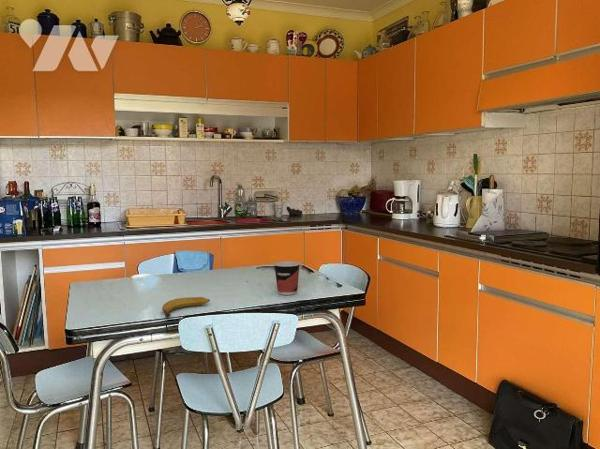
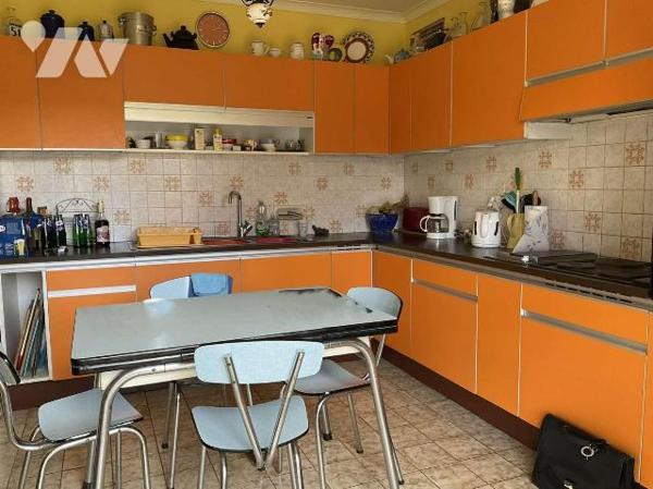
- cup [273,260,301,296]
- fruit [161,296,211,318]
